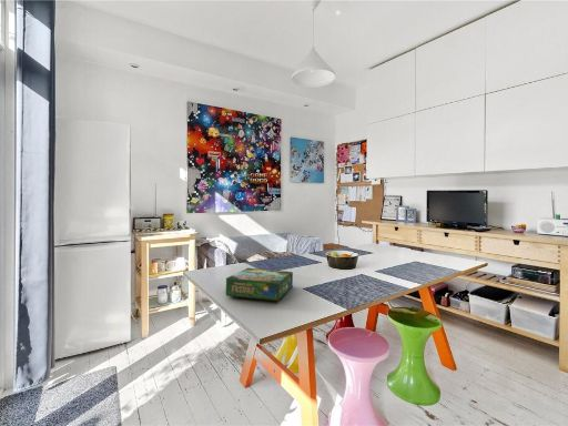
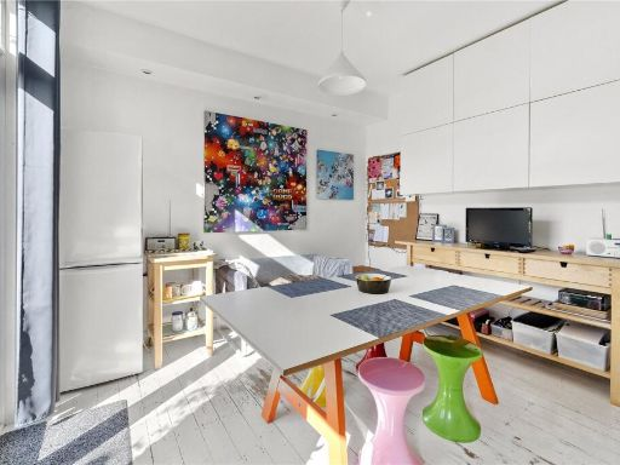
- board game [225,267,294,302]
